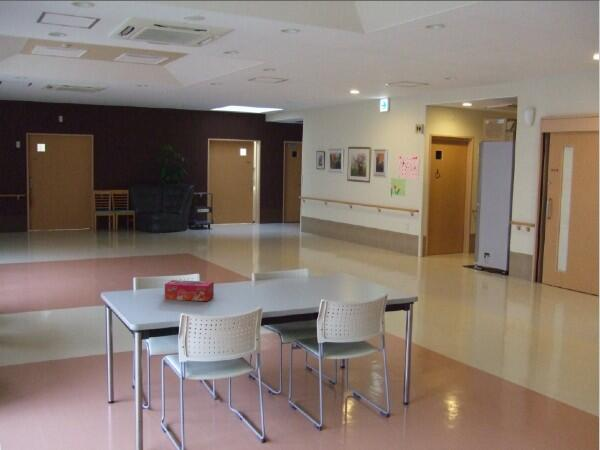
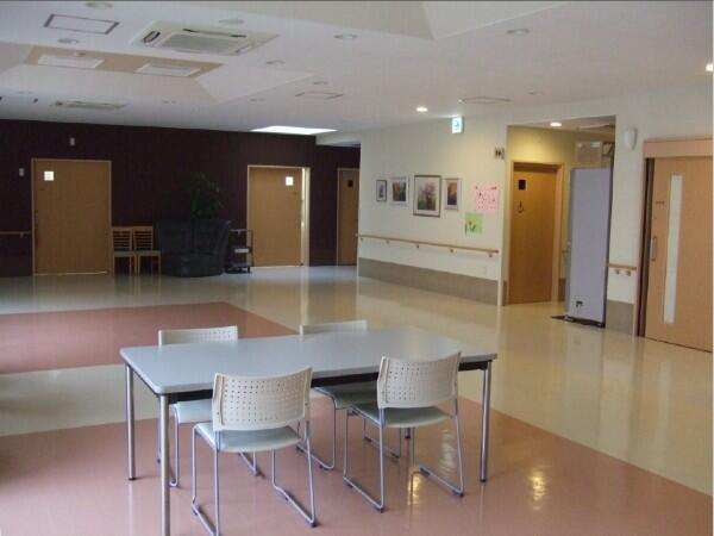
- tissue box [164,279,215,302]
